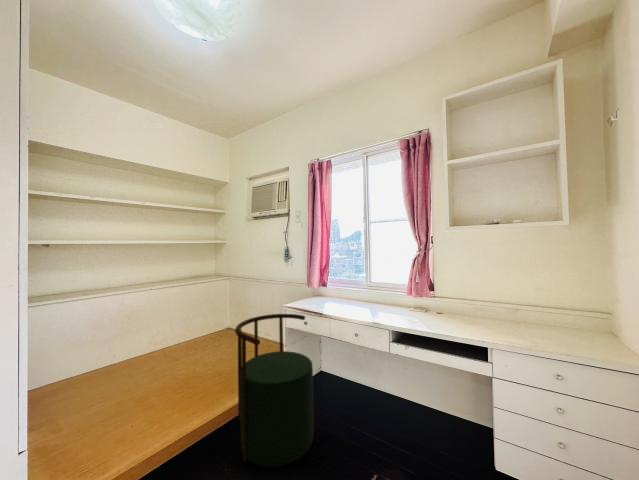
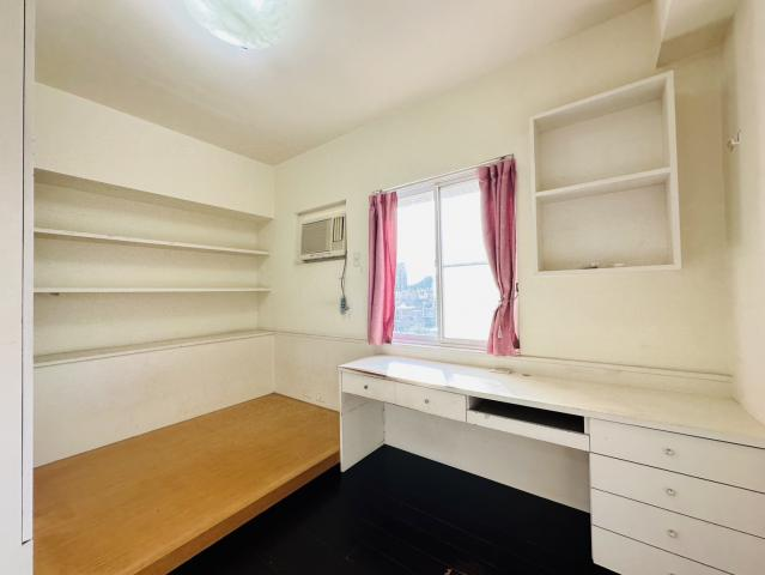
- stool [234,313,315,468]
